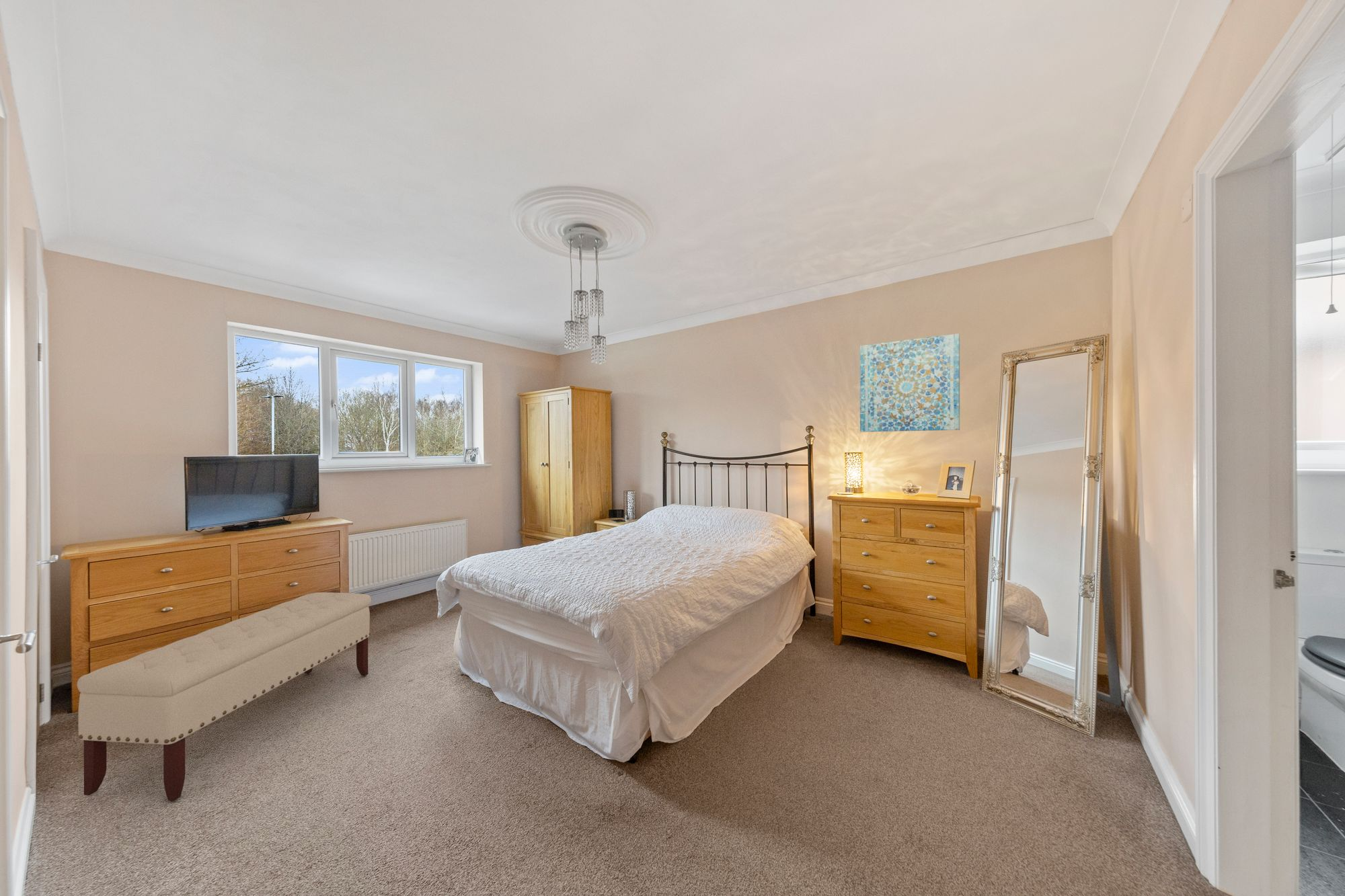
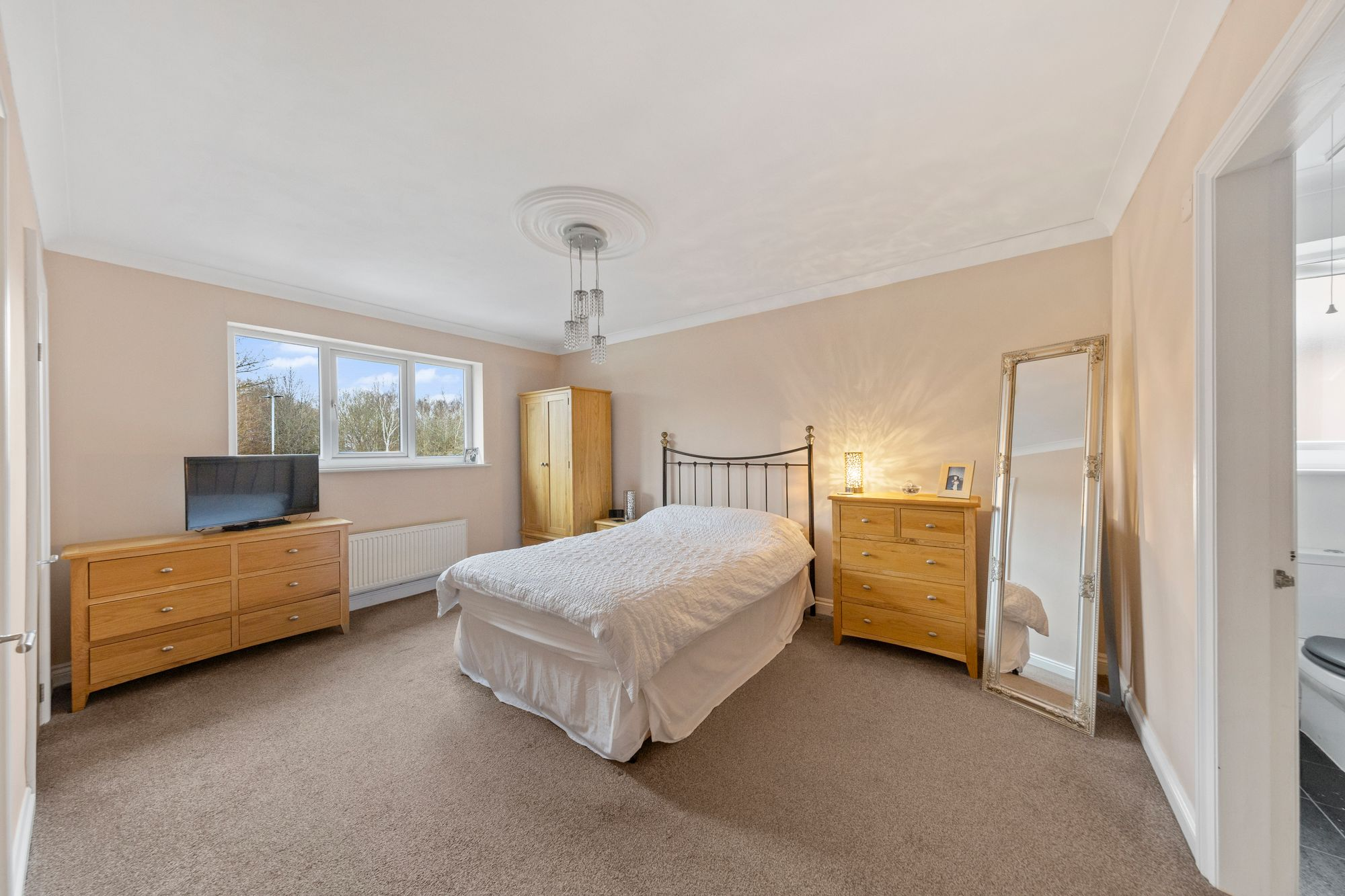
- wall art [859,333,960,433]
- bench [77,592,372,801]
